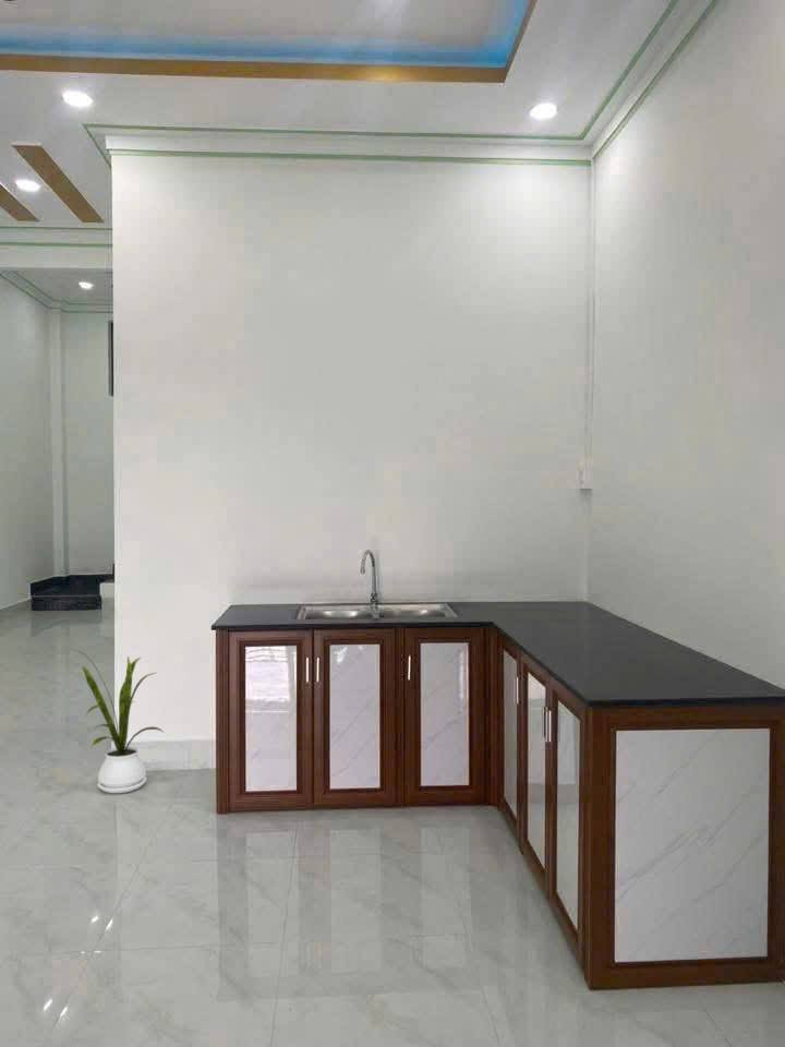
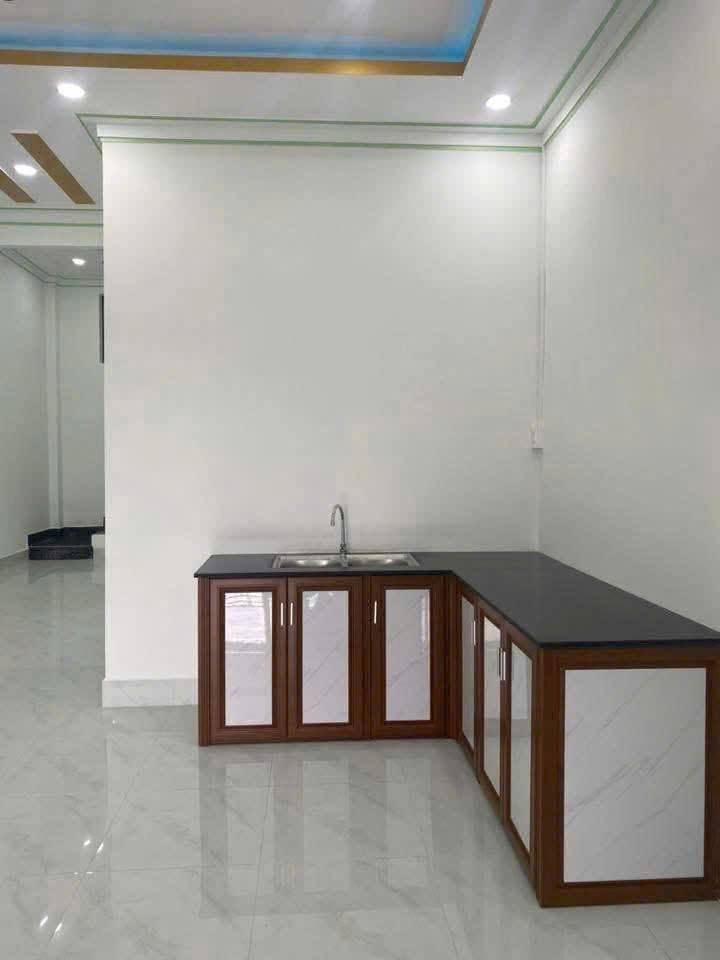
- house plant [69,648,164,794]
